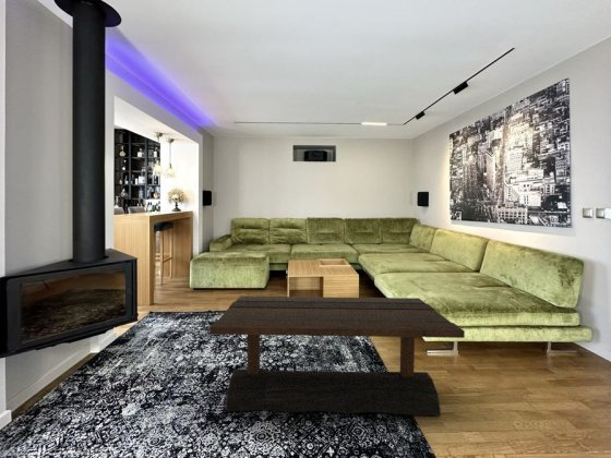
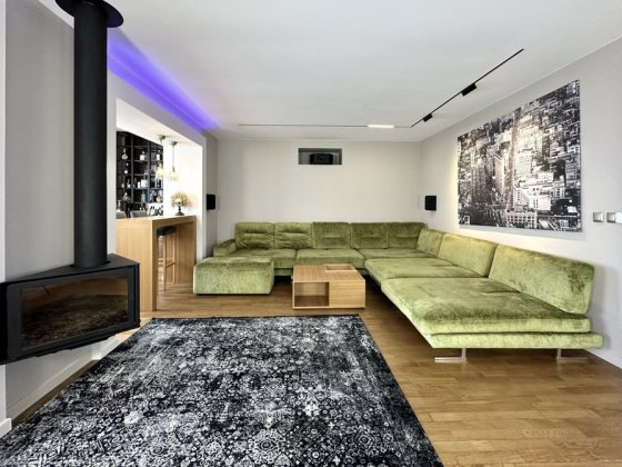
- coffee table [208,296,466,417]
